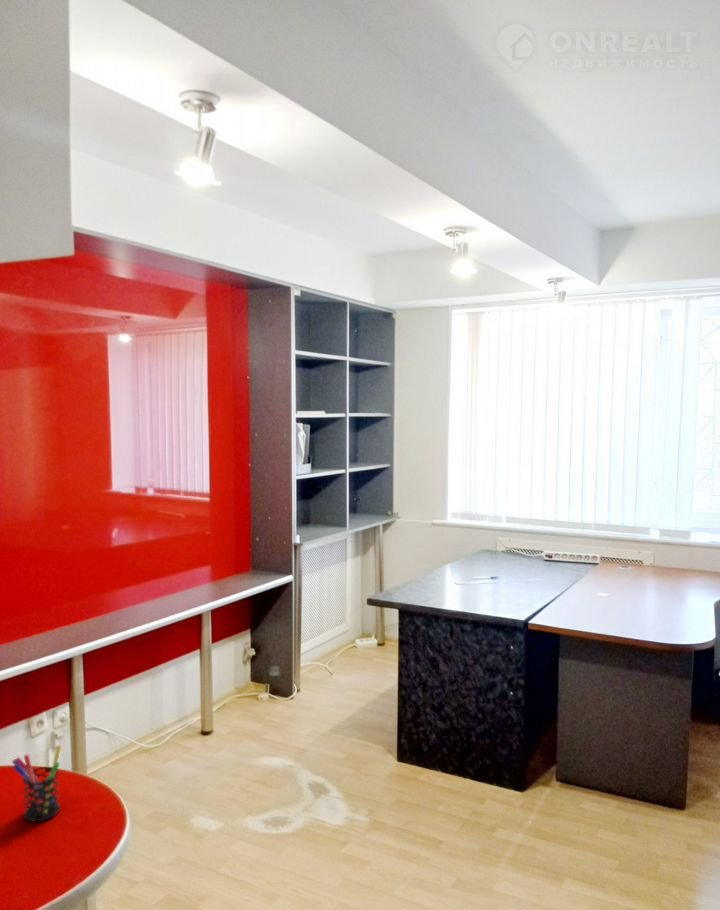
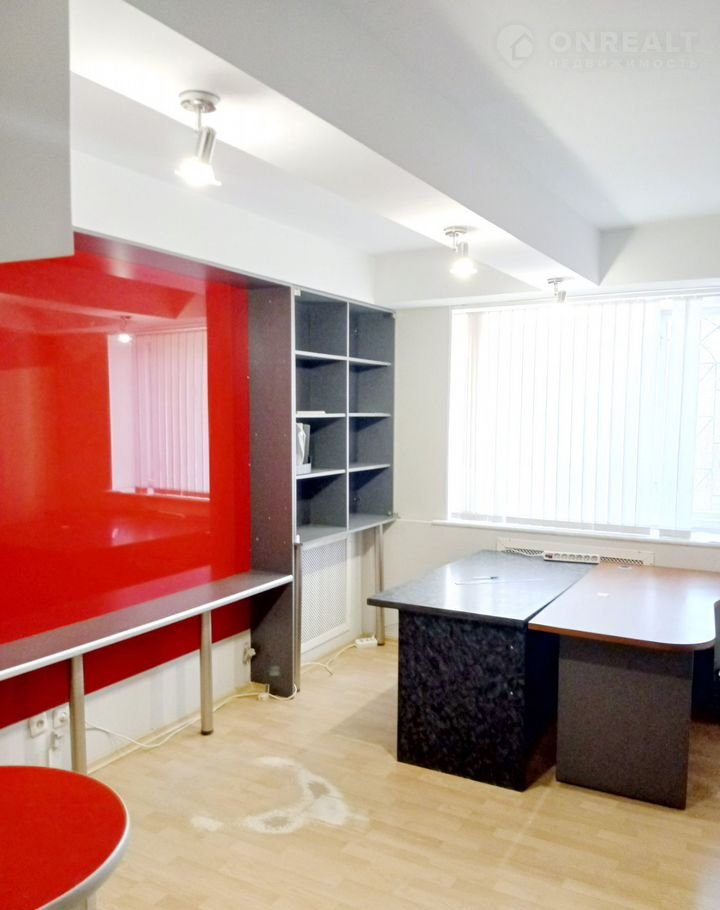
- pen holder [11,745,62,823]
